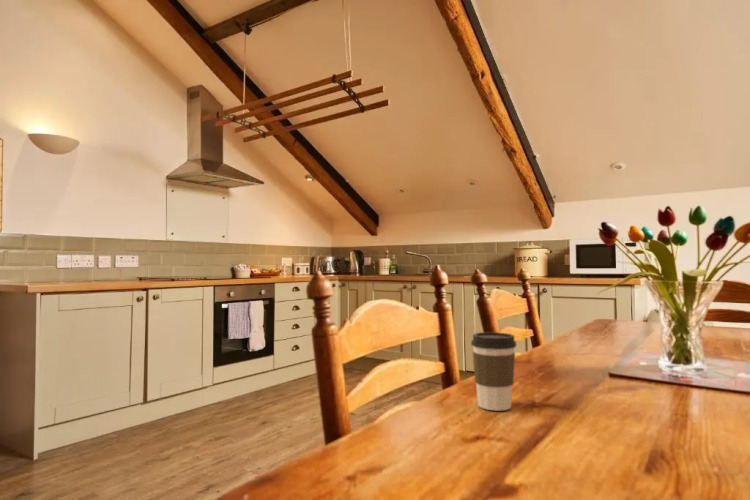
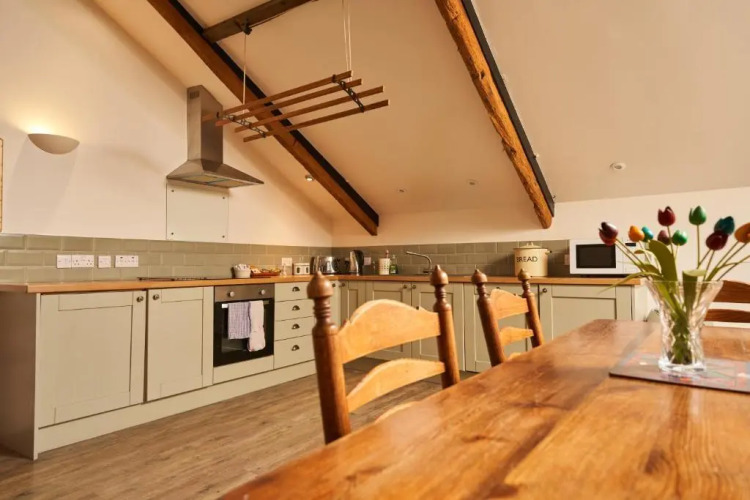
- coffee cup [470,331,517,412]
